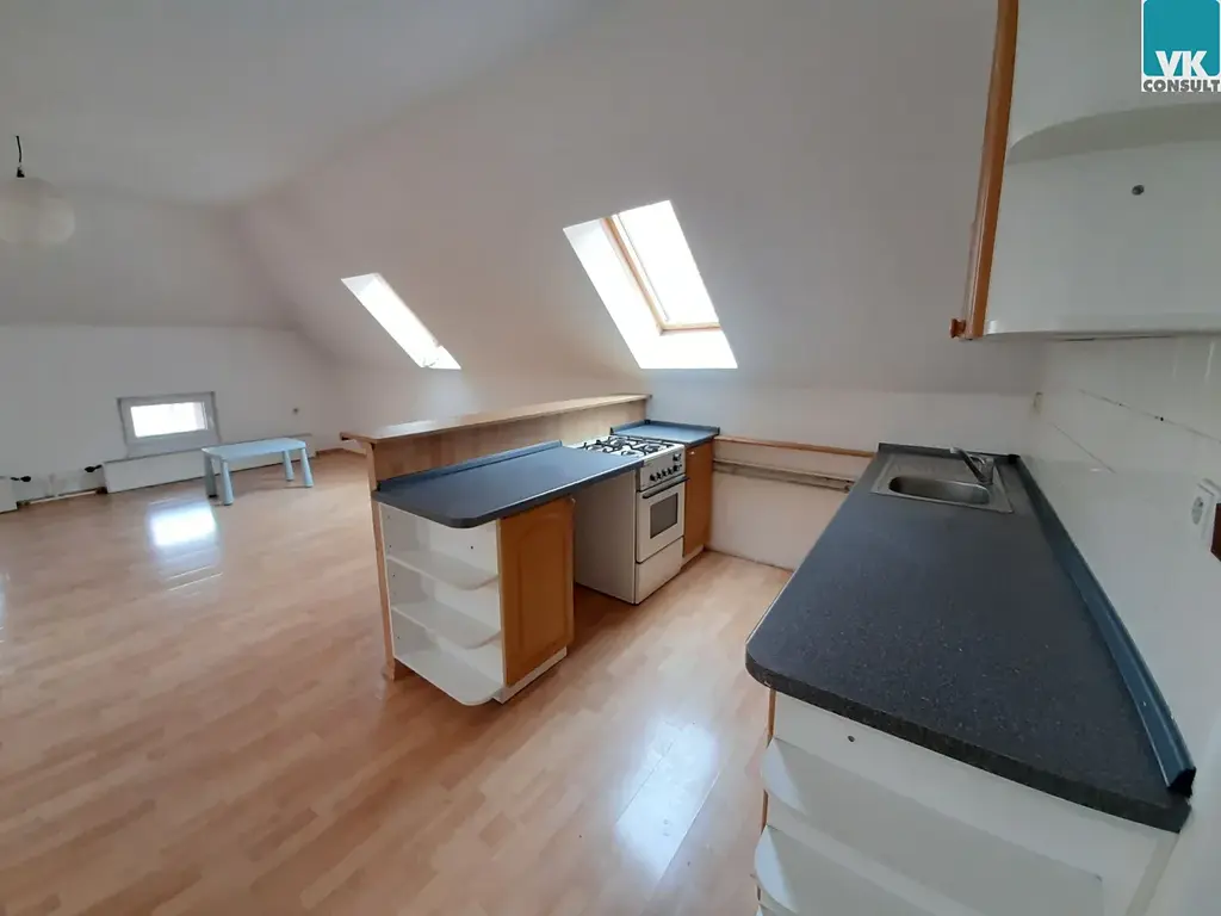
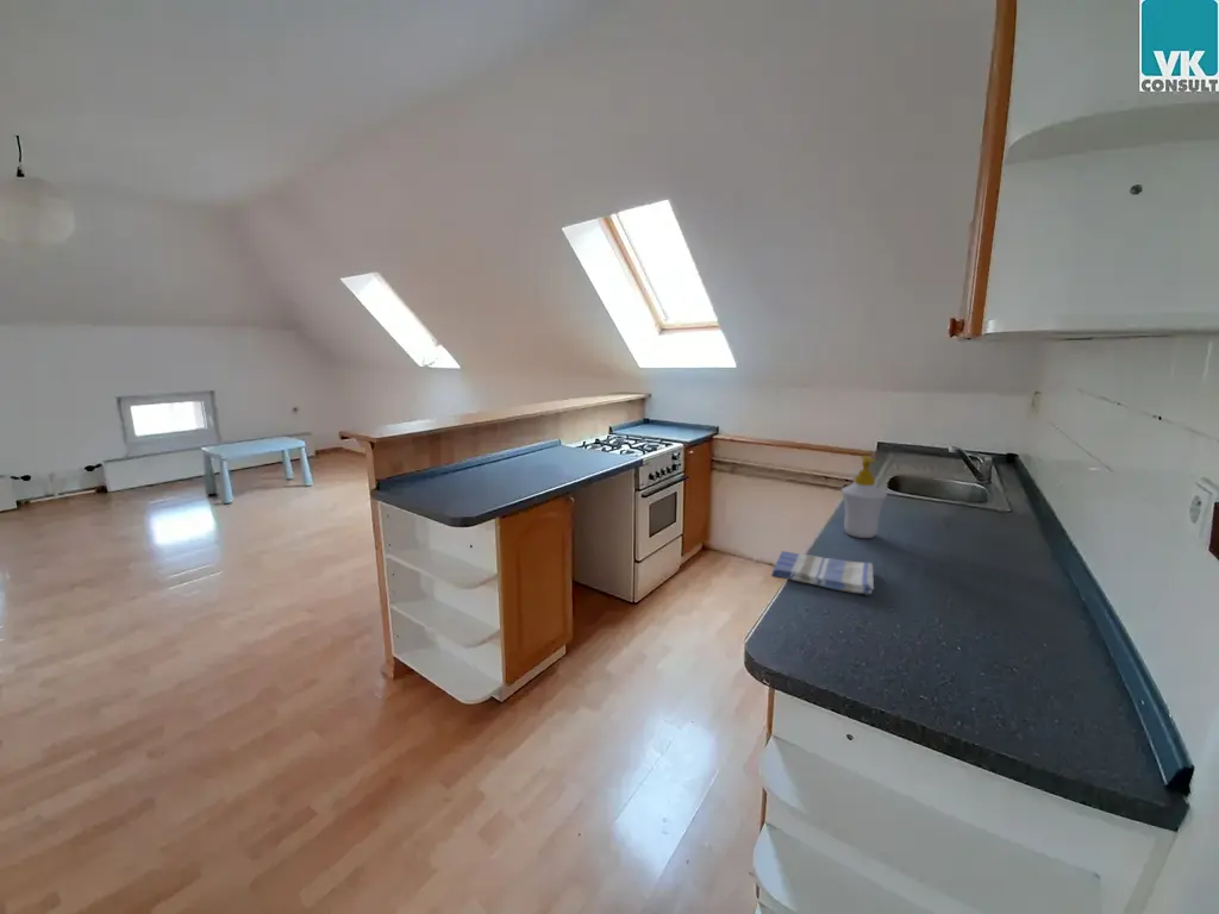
+ dish towel [770,550,875,595]
+ soap bottle [840,455,888,539]
